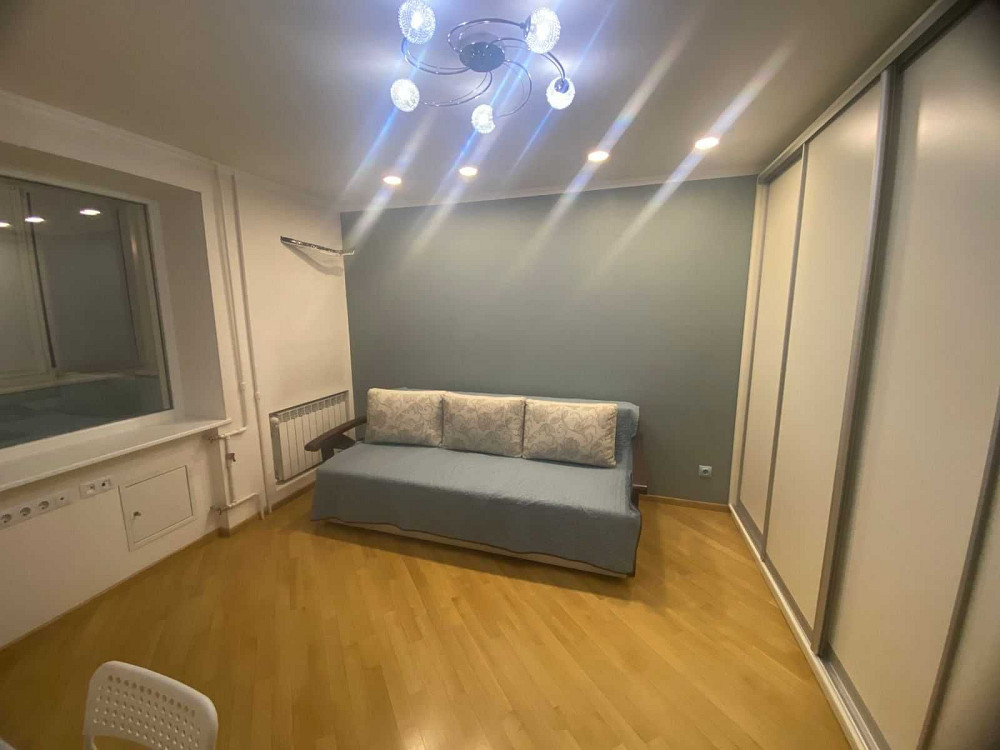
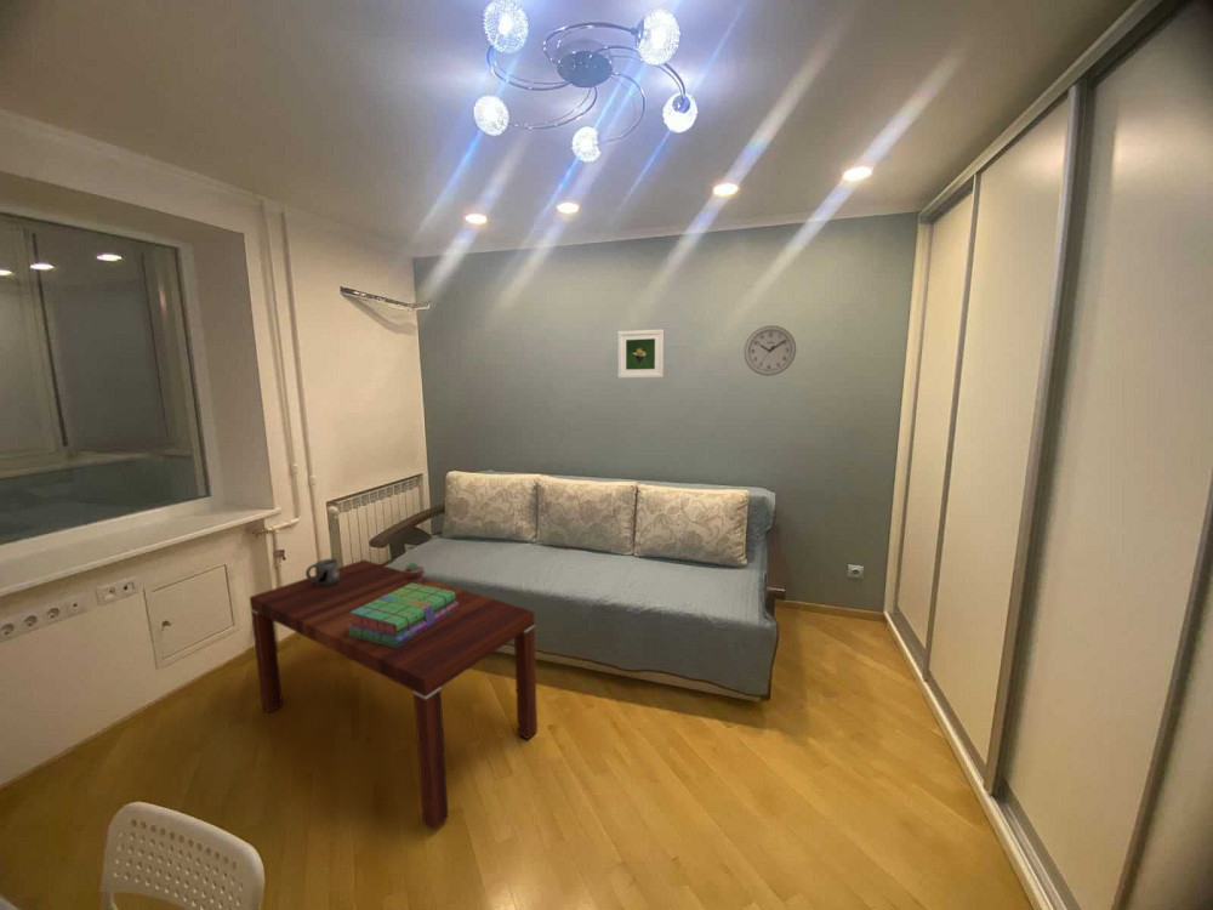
+ coffee table [249,558,539,832]
+ potted succulent [403,561,425,585]
+ stack of books [348,582,459,648]
+ mug [304,558,340,588]
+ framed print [617,329,665,380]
+ wall clock [742,324,797,377]
